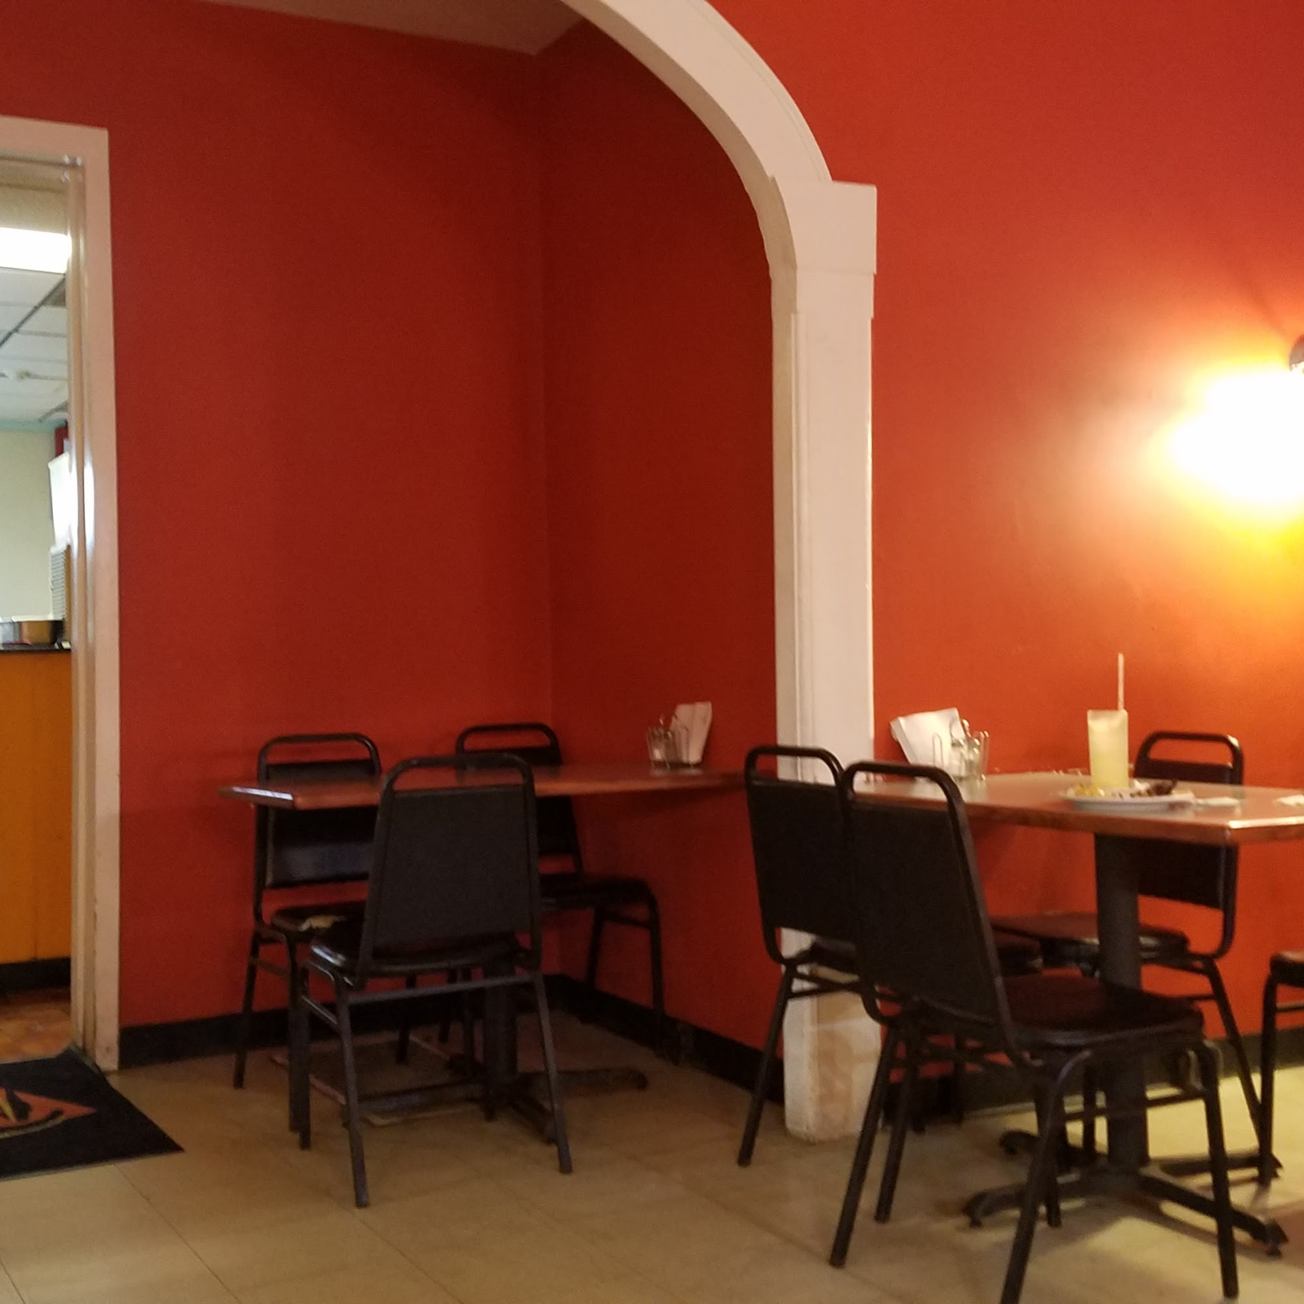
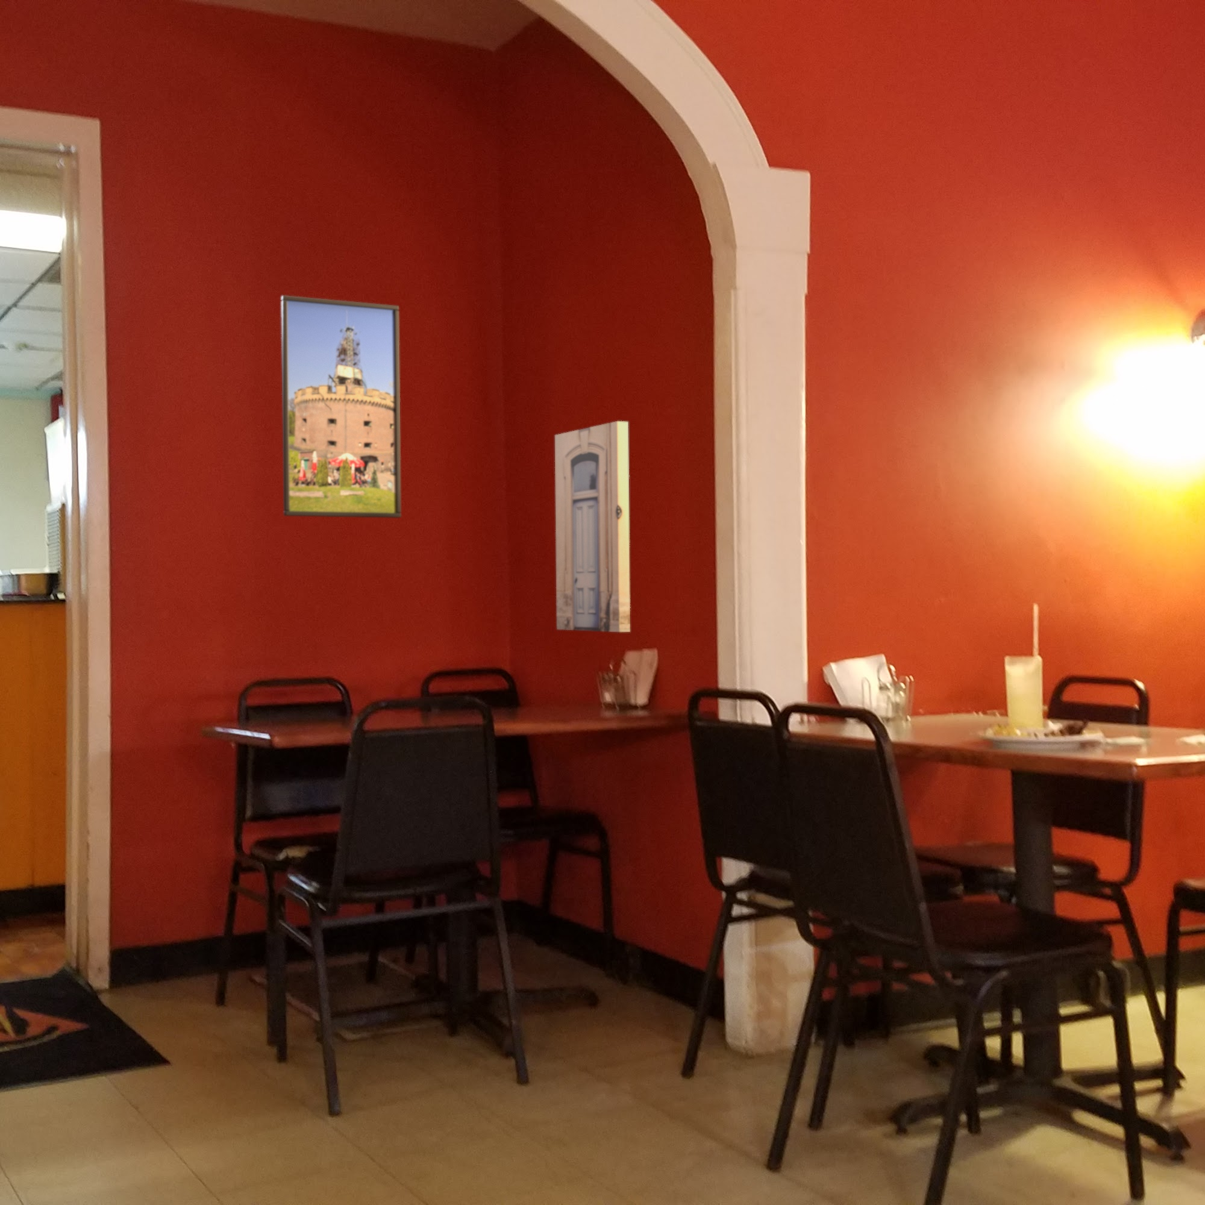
+ wall art [554,420,631,632]
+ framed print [280,295,402,519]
